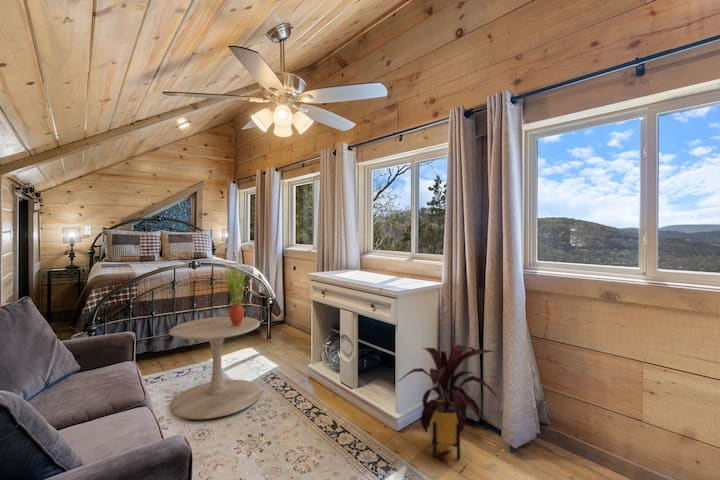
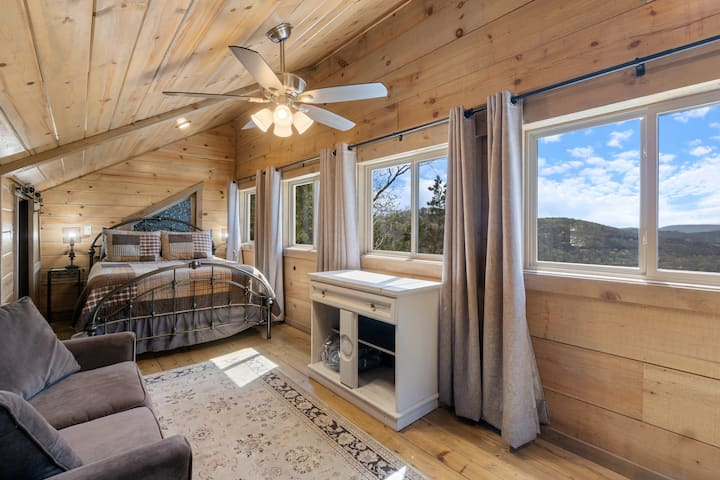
- potted plant [222,263,250,325]
- house plant [396,344,501,460]
- side table [168,315,262,420]
